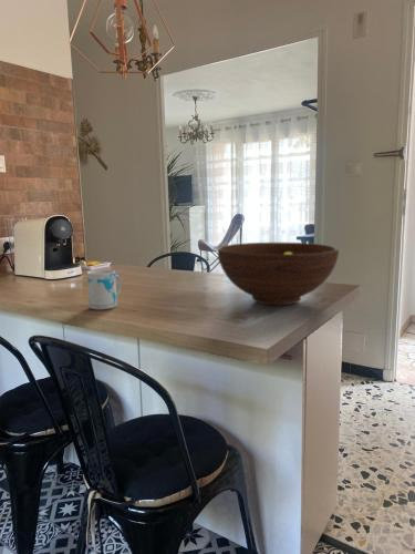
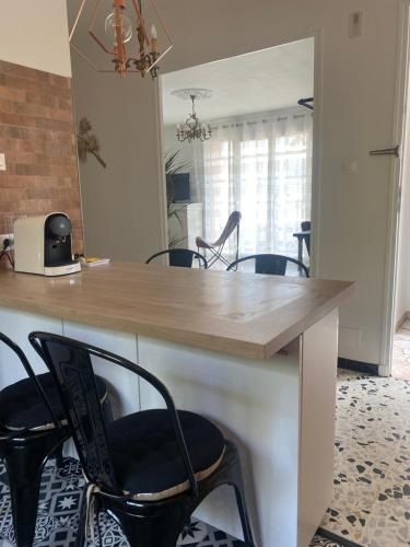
- fruit bowl [217,242,340,307]
- mug [86,268,123,310]
